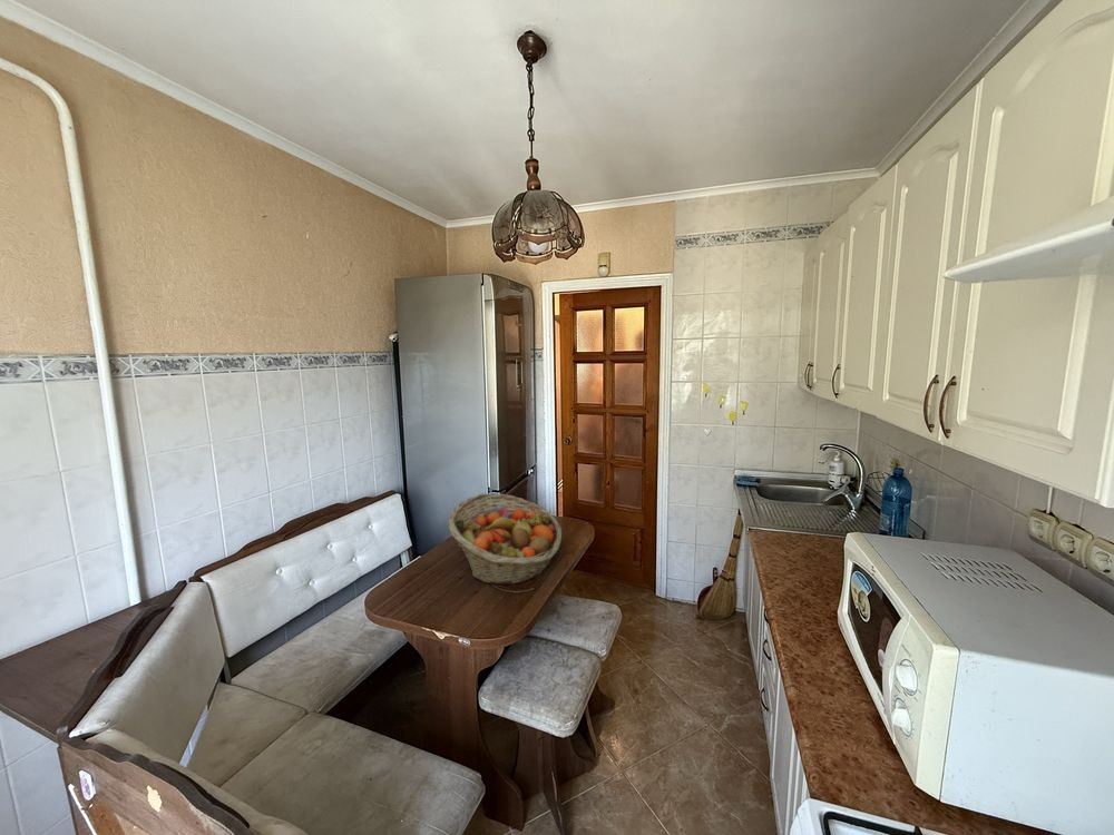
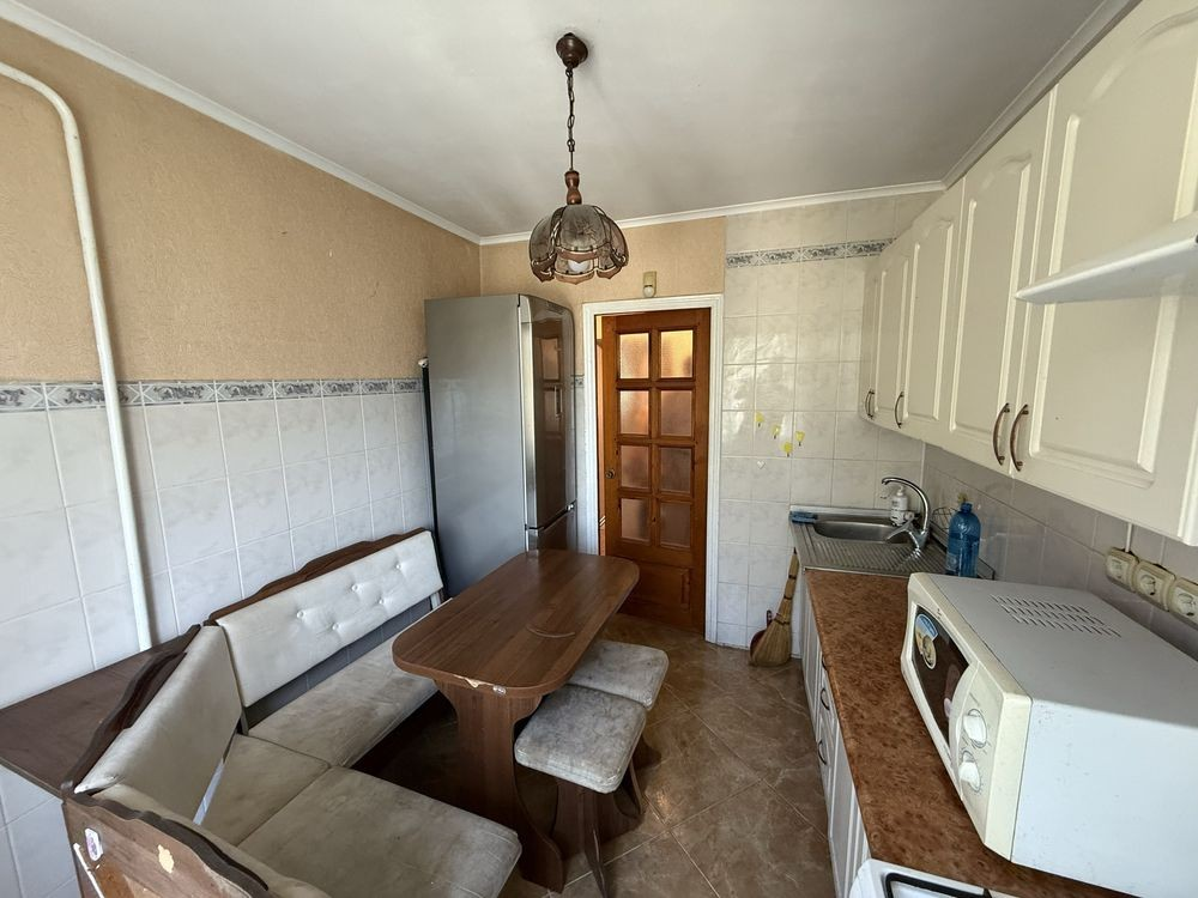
- fruit basket [447,492,564,586]
